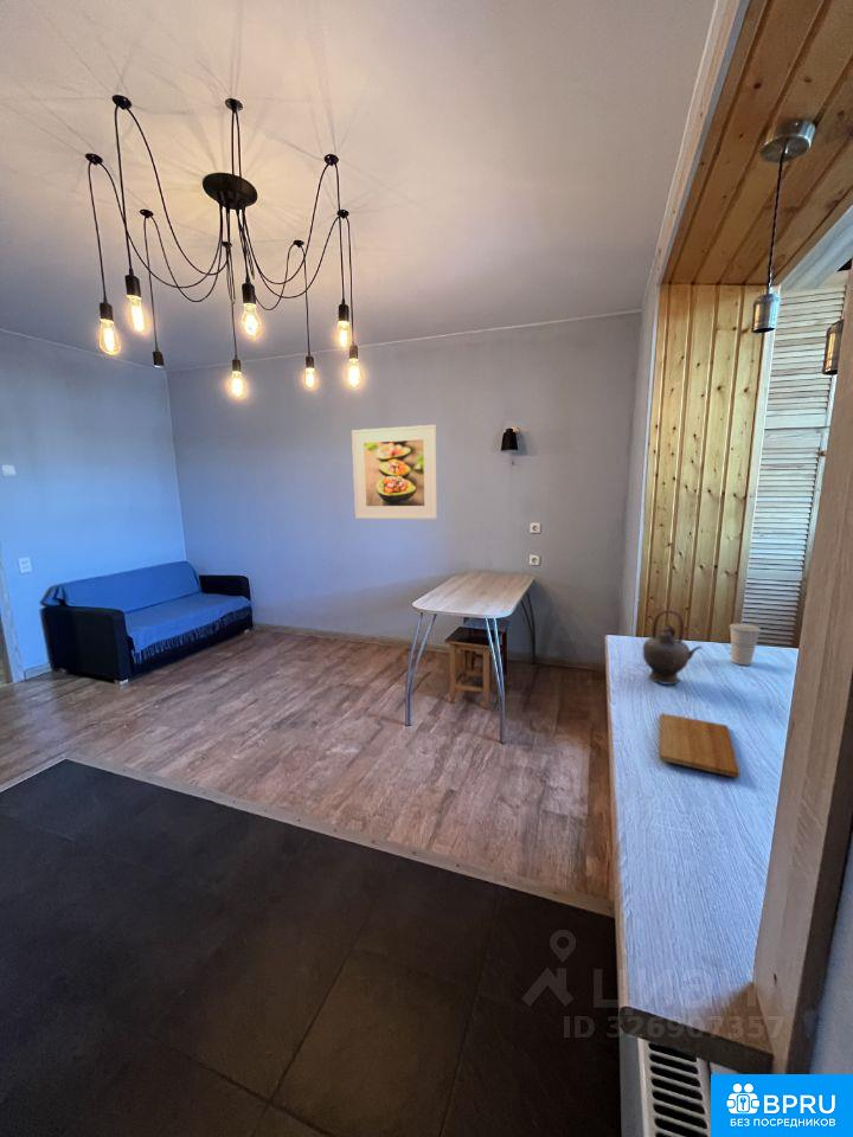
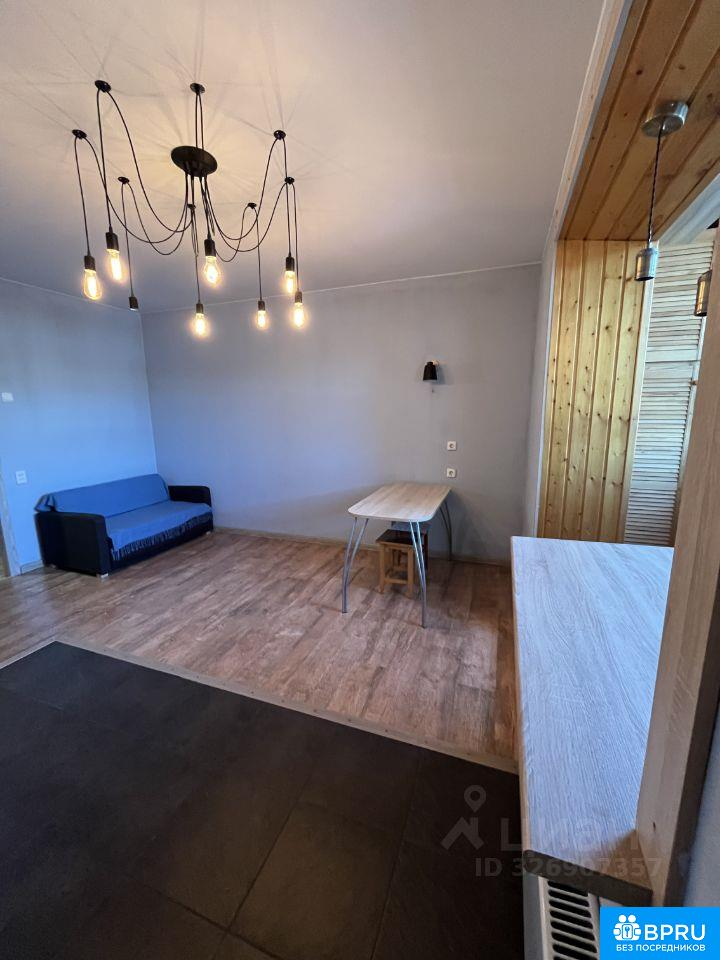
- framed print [351,424,438,520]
- cutting board [659,712,740,779]
- cup [729,623,762,666]
- teapot [641,609,704,686]
